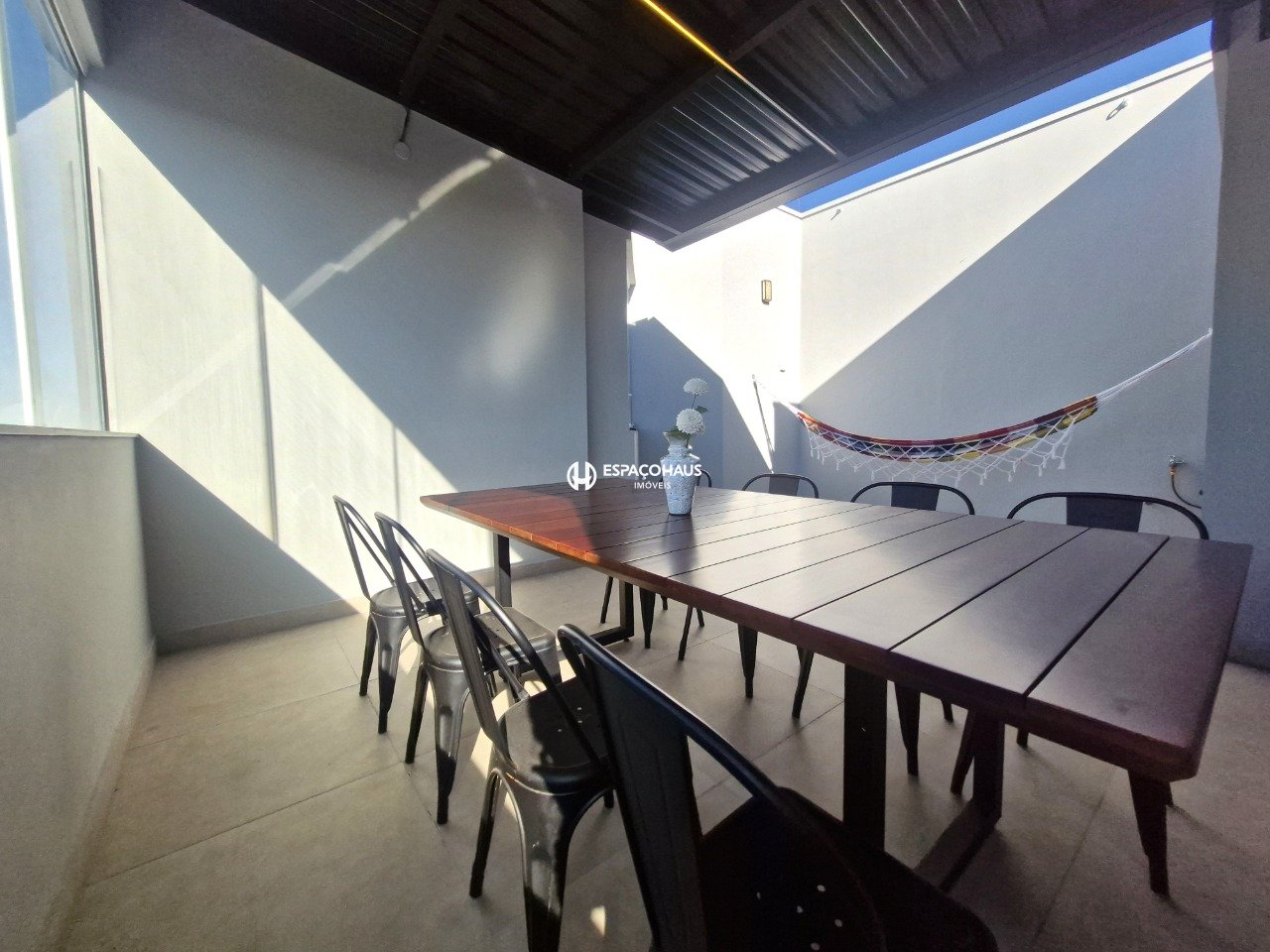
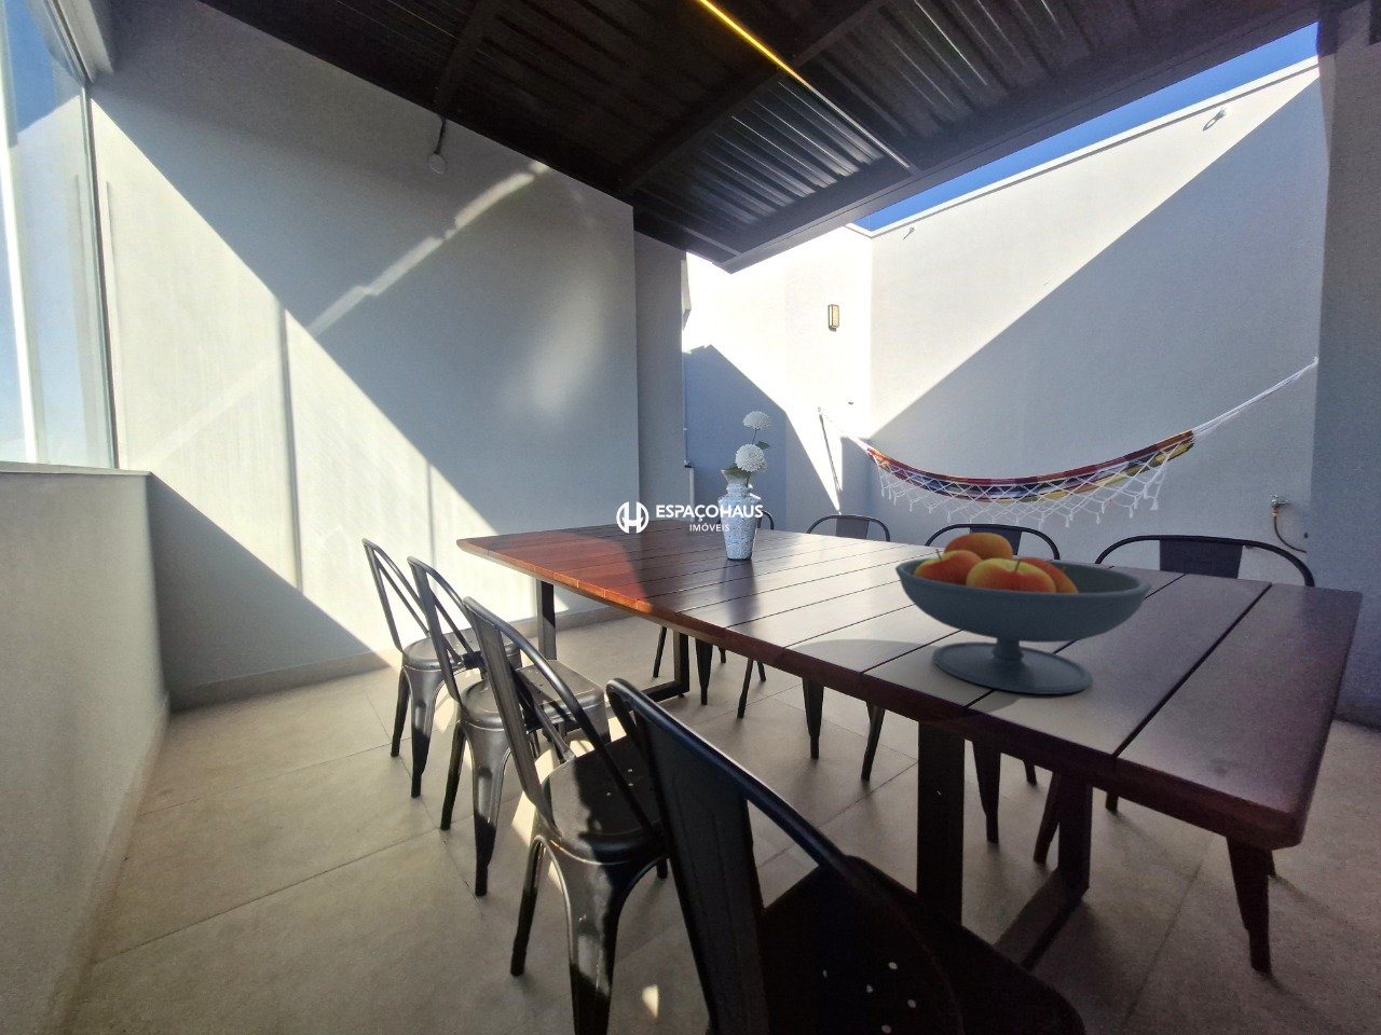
+ fruit bowl [895,529,1154,696]
